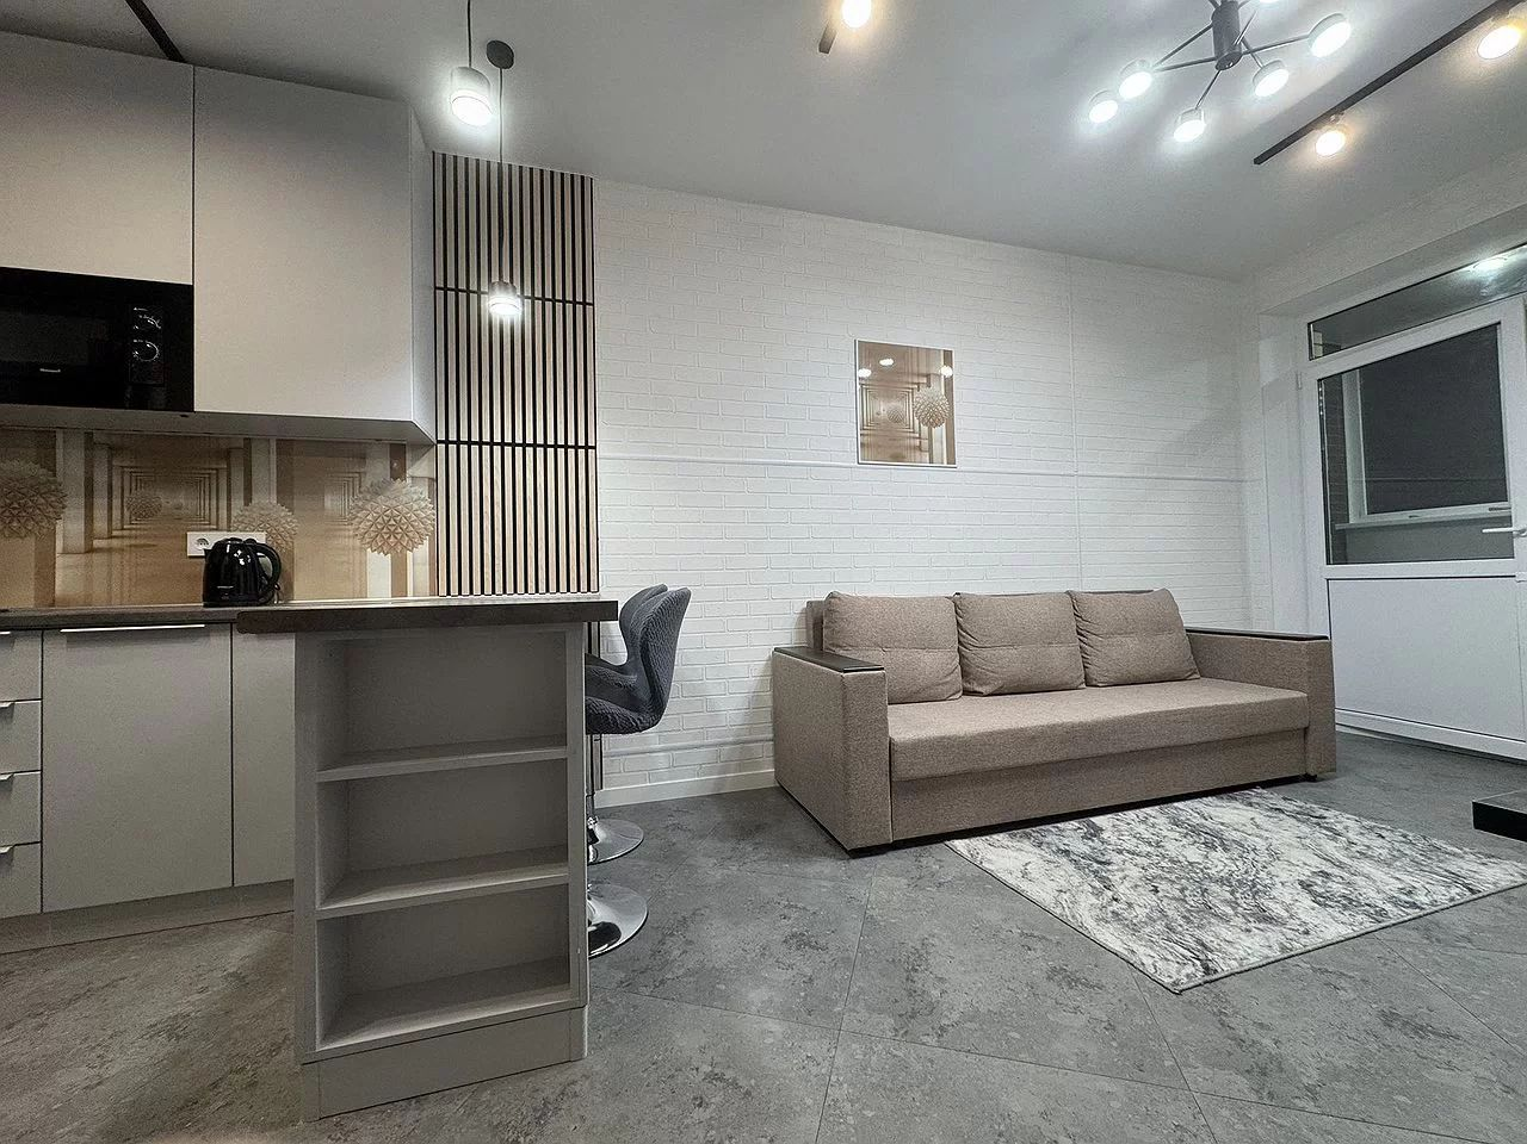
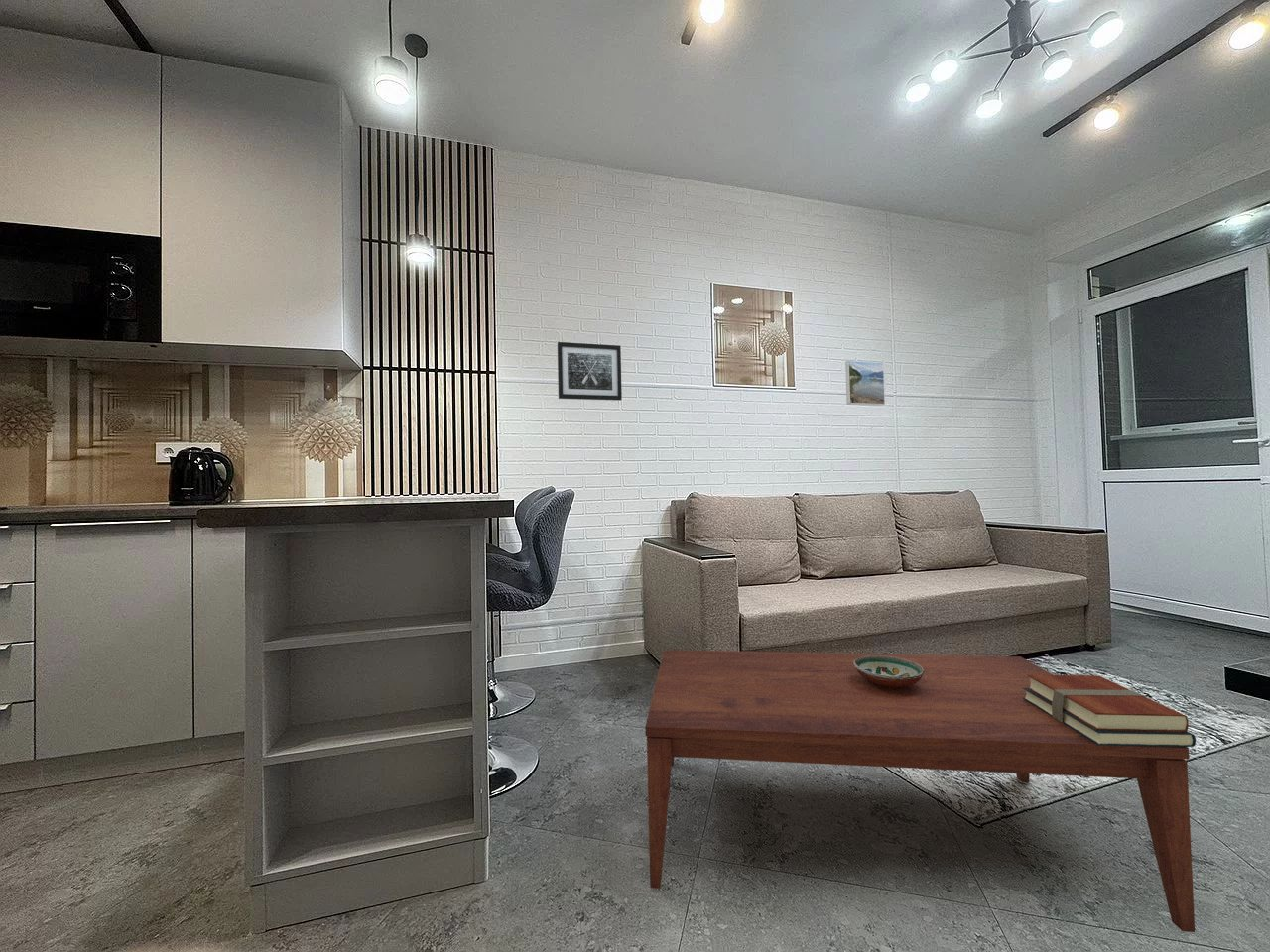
+ books [1023,674,1197,748]
+ coffee table [644,649,1196,933]
+ decorative bowl [853,655,924,688]
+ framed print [844,360,886,406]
+ wall art [557,341,623,402]
